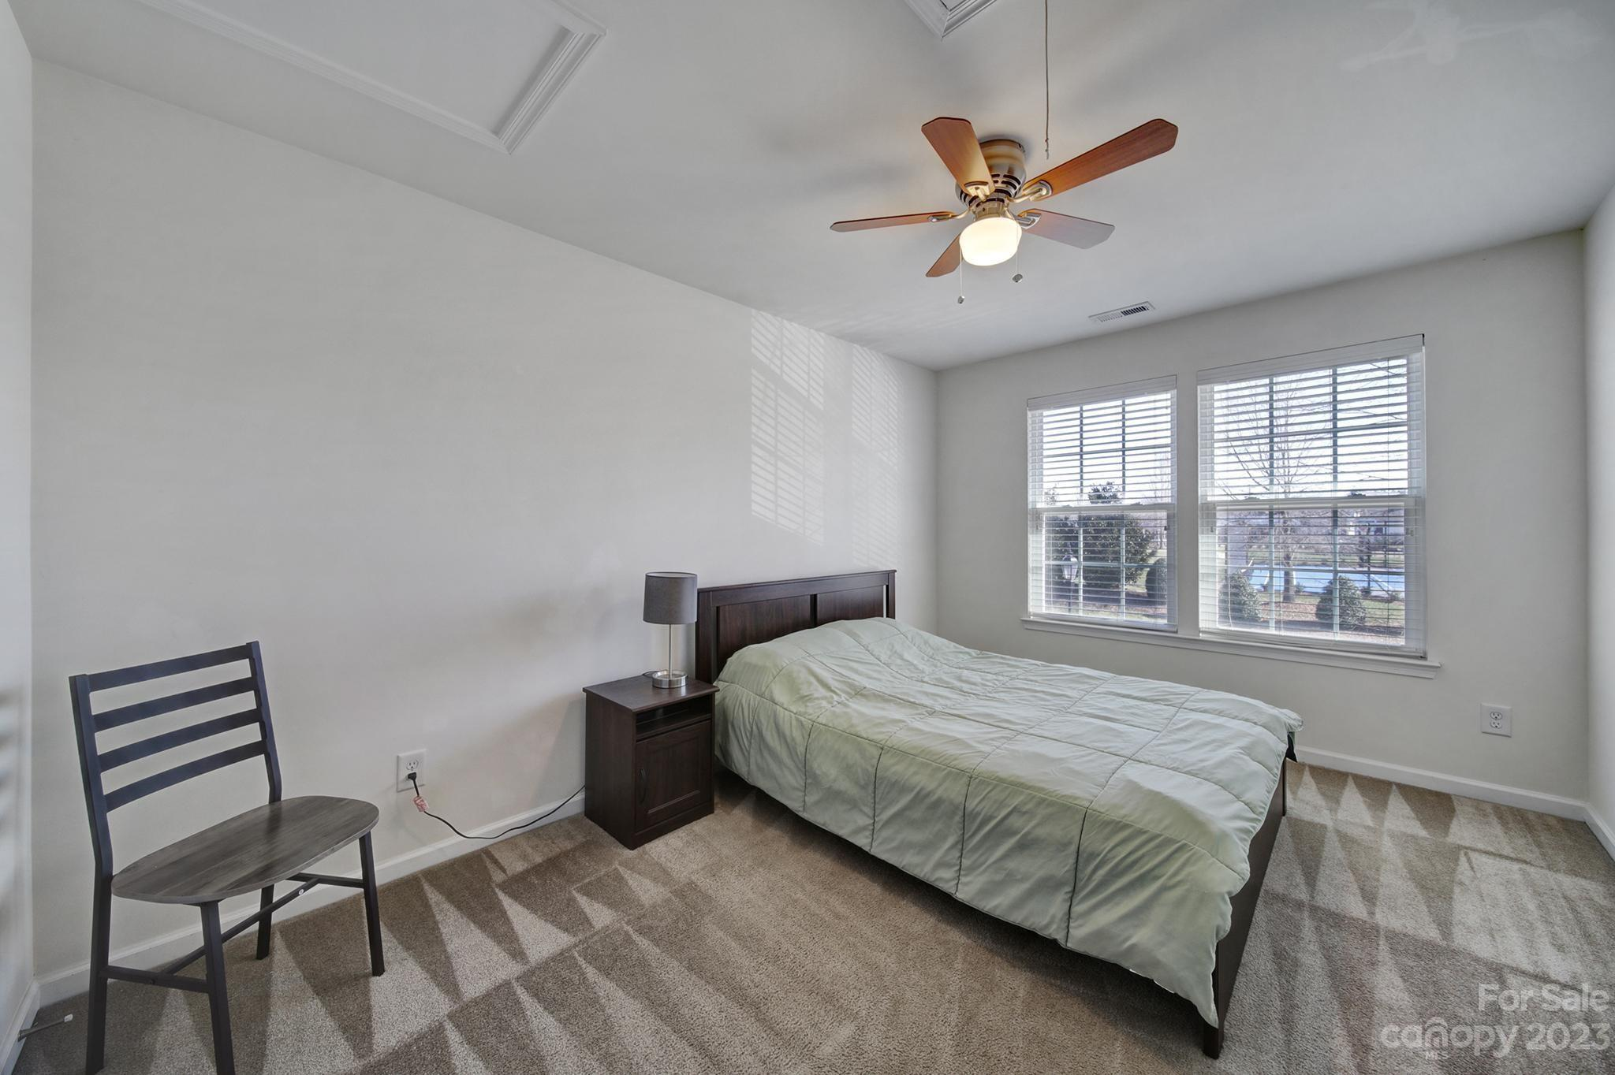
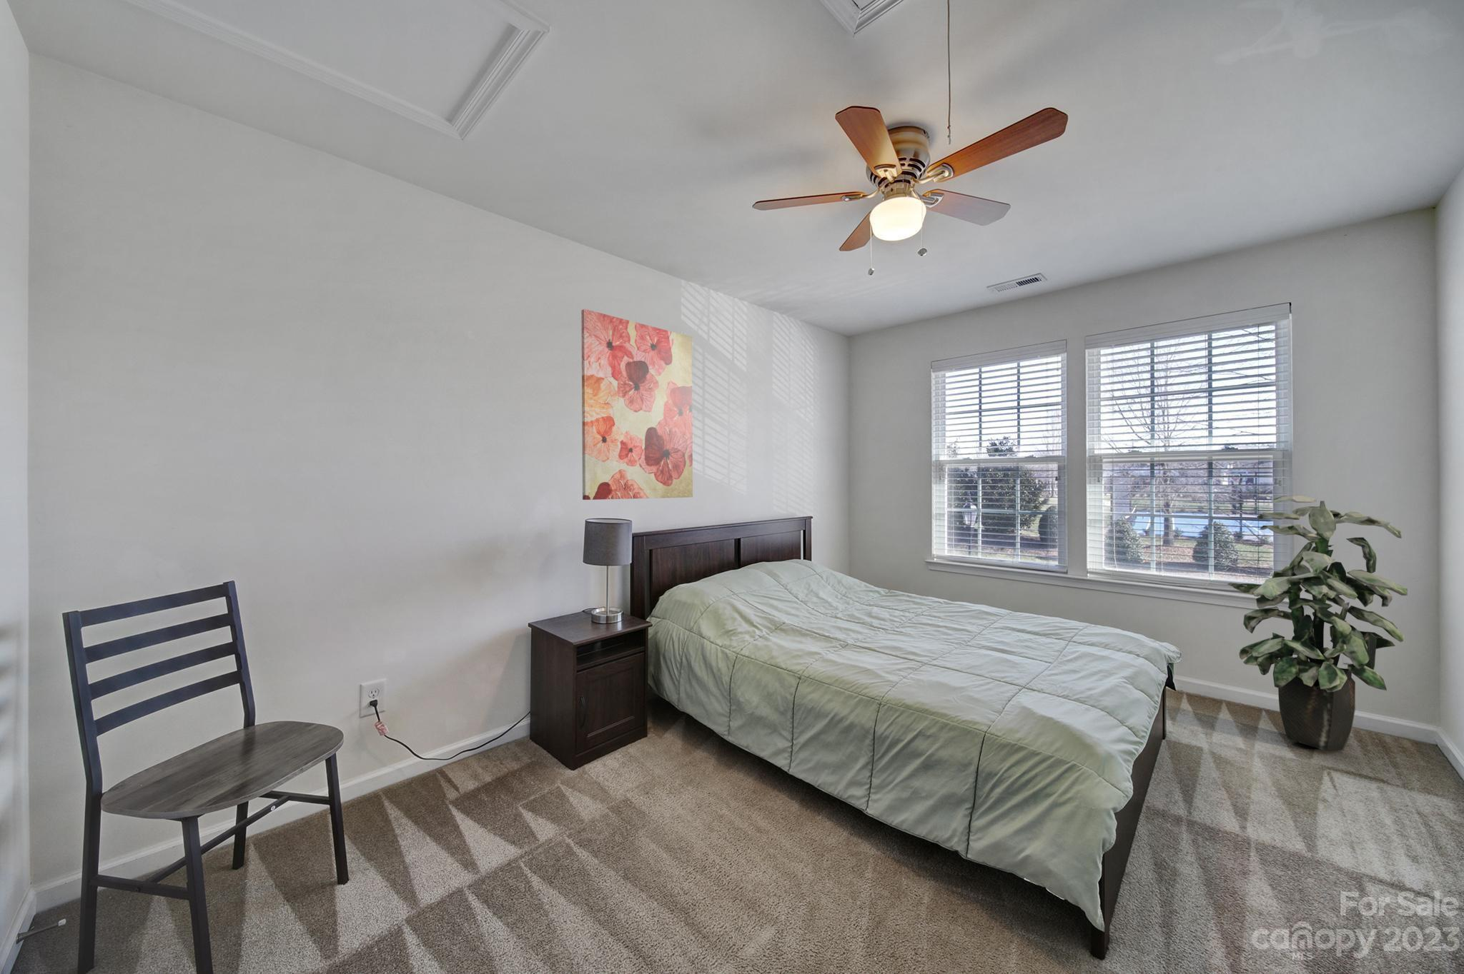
+ indoor plant [1227,495,1409,751]
+ wall art [581,309,694,500]
